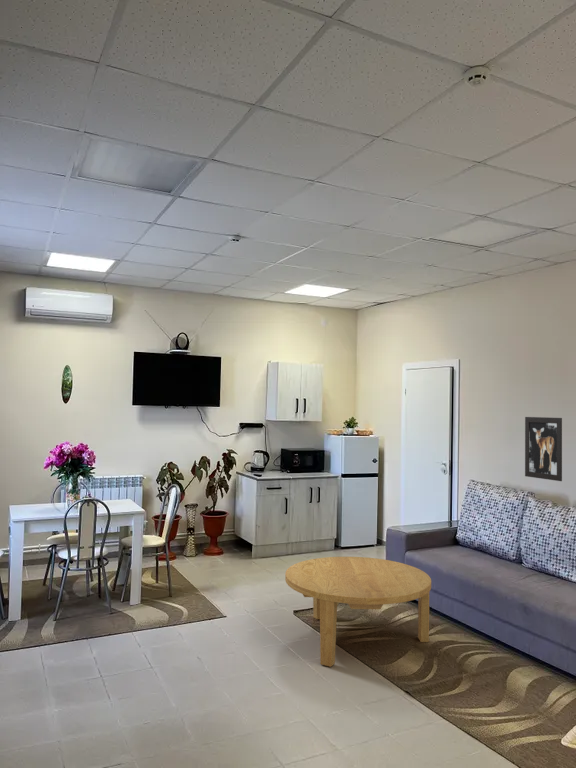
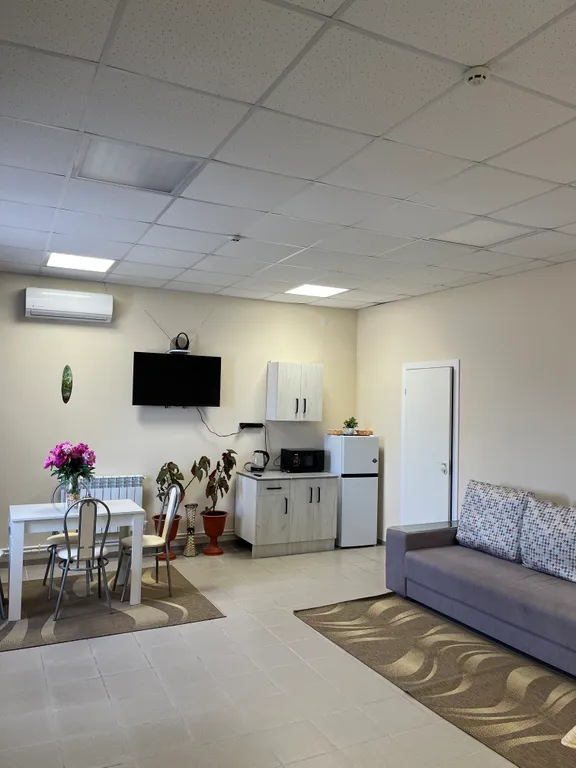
- wall art [524,416,563,482]
- coffee table [284,556,432,668]
